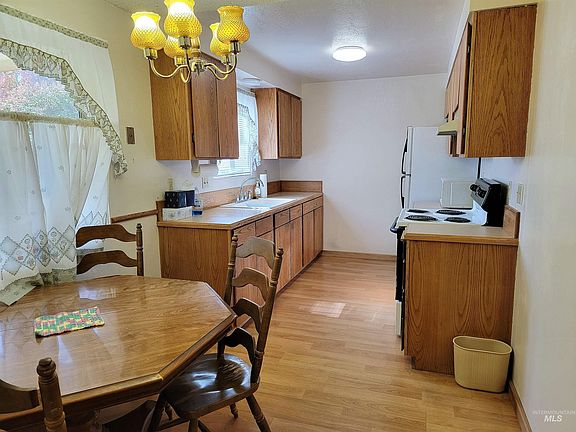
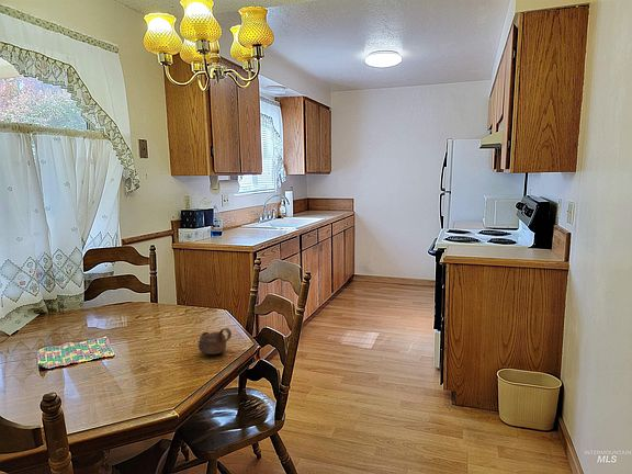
+ cup [198,327,233,356]
